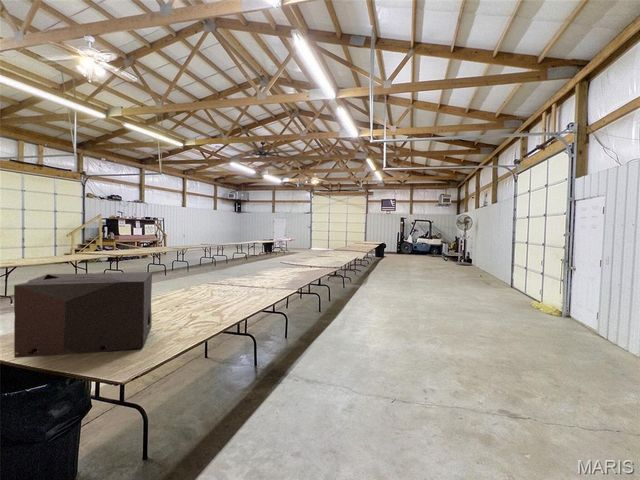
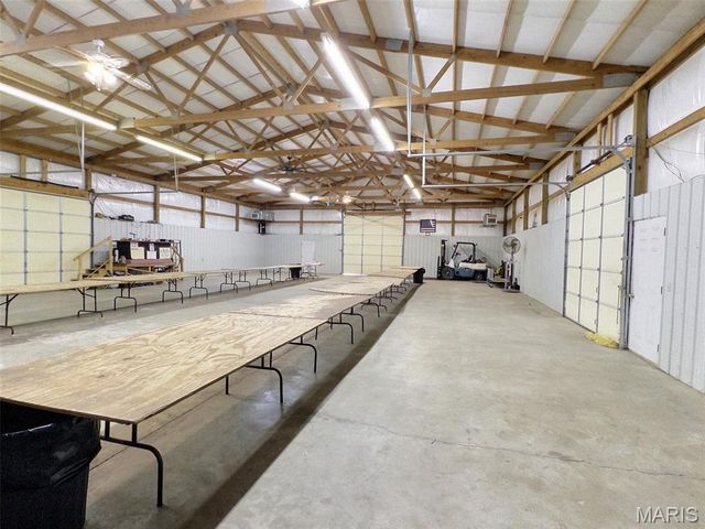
- cardboard box [13,271,153,359]
